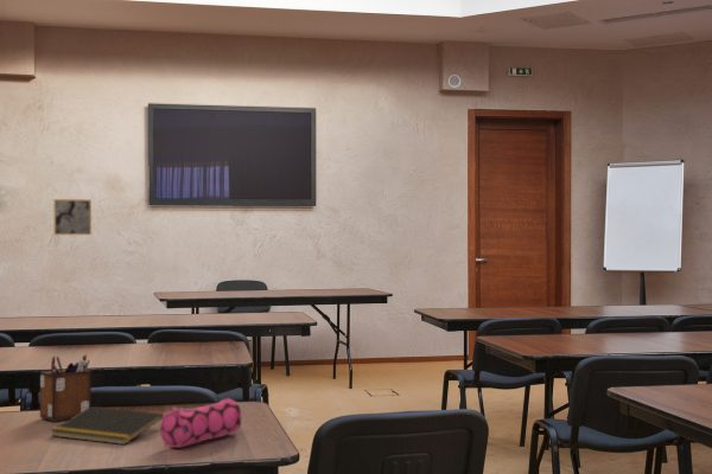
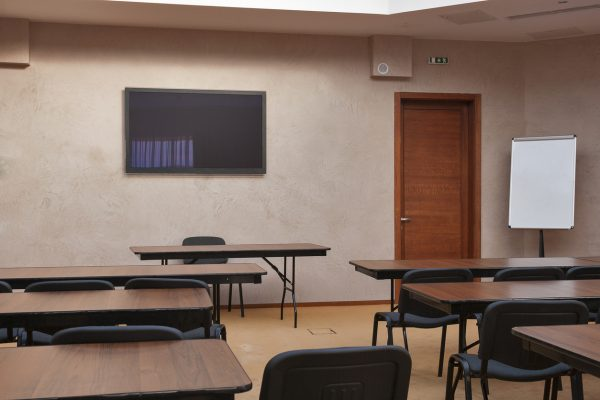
- notepad [49,405,164,446]
- wall art [53,198,93,236]
- pencil case [159,397,242,449]
- desk organizer [39,353,93,422]
